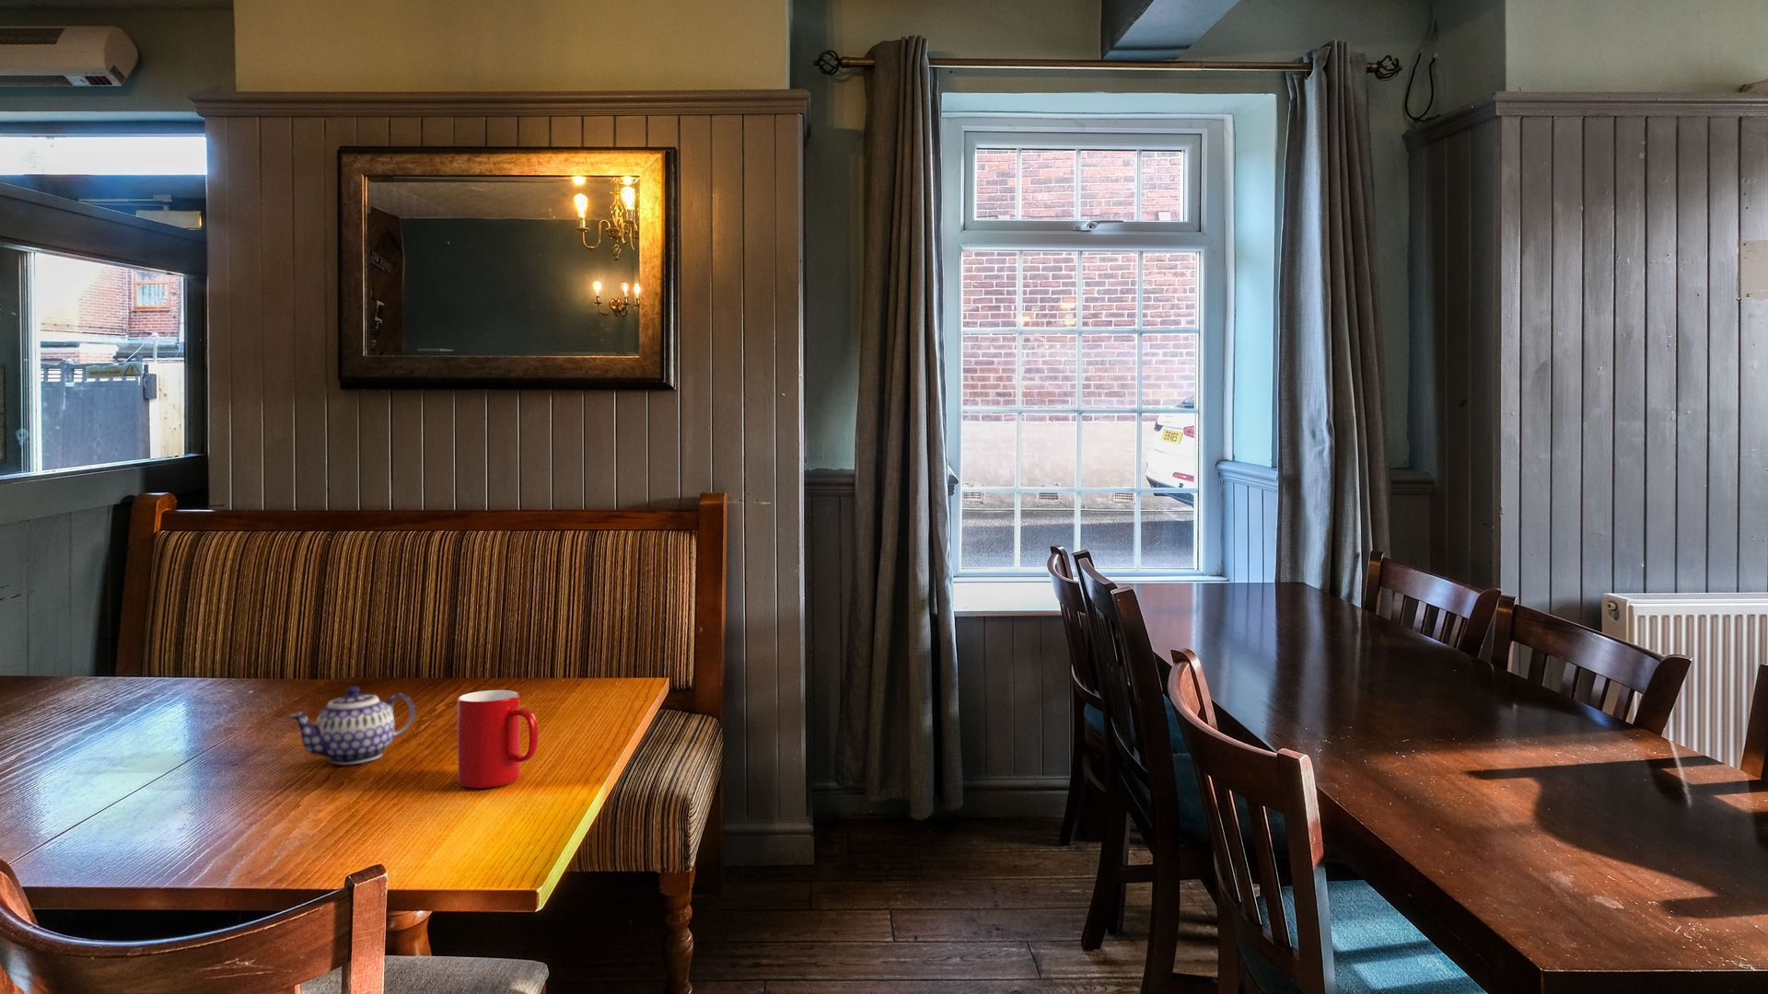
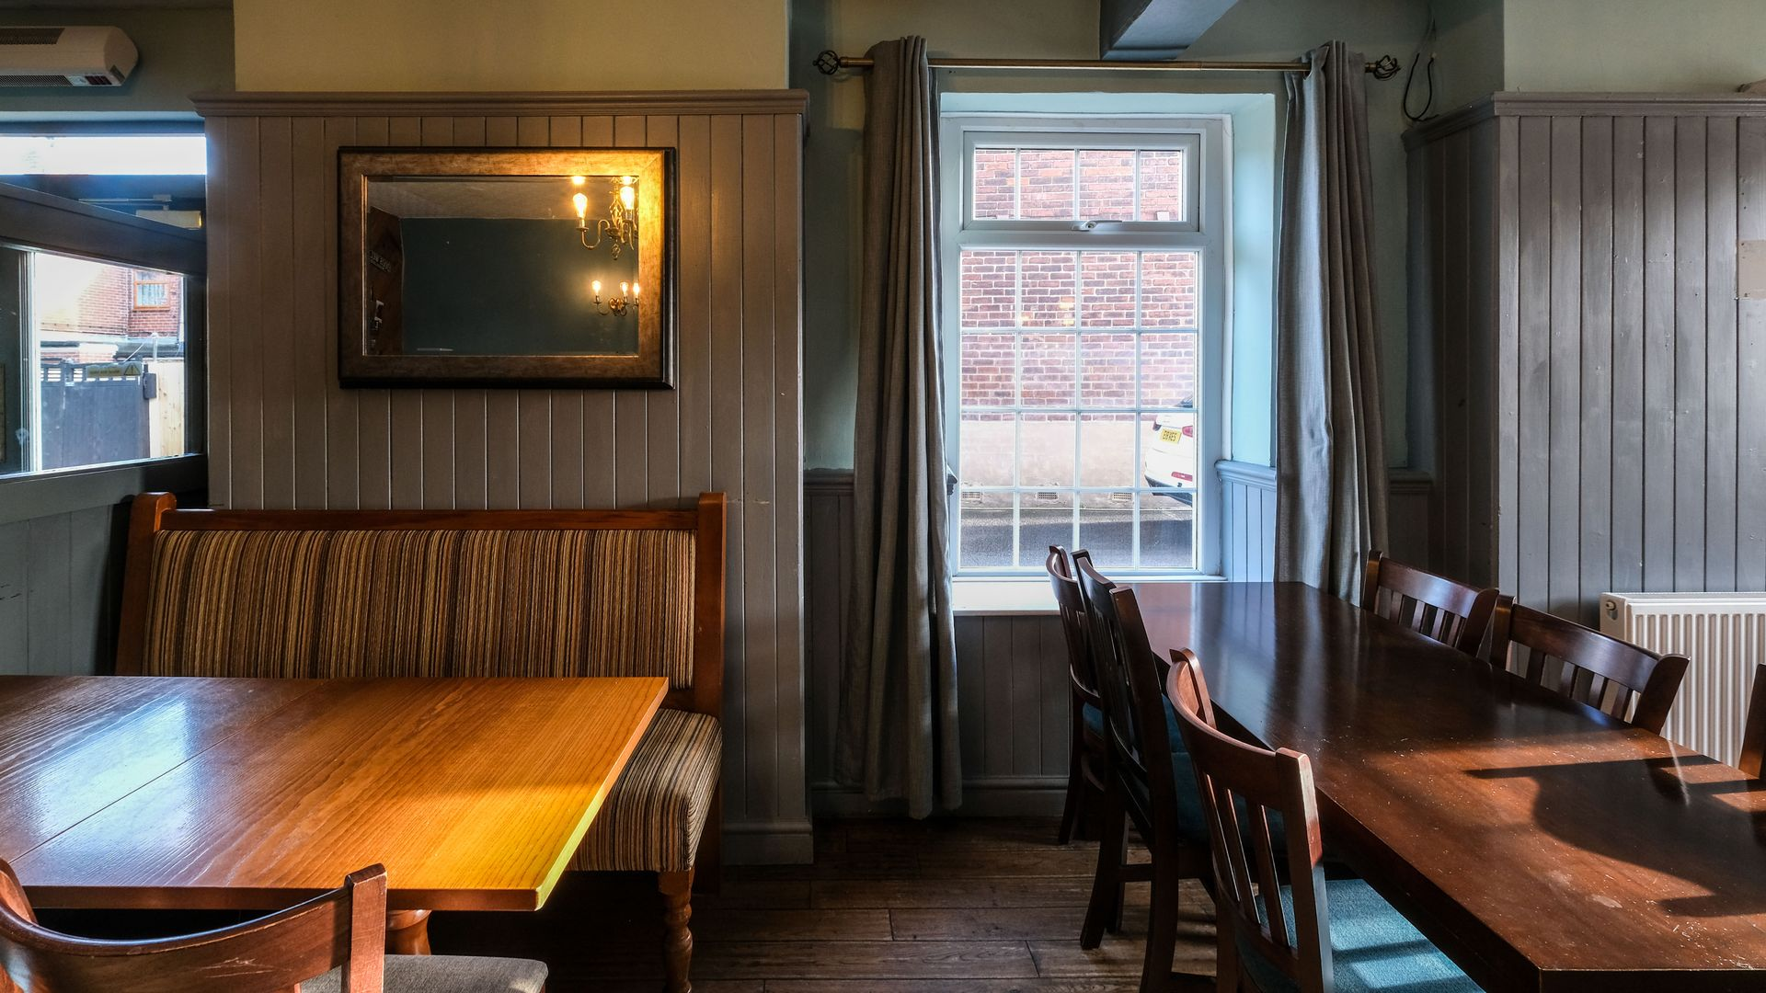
- cup [457,689,539,789]
- teapot [288,686,416,766]
